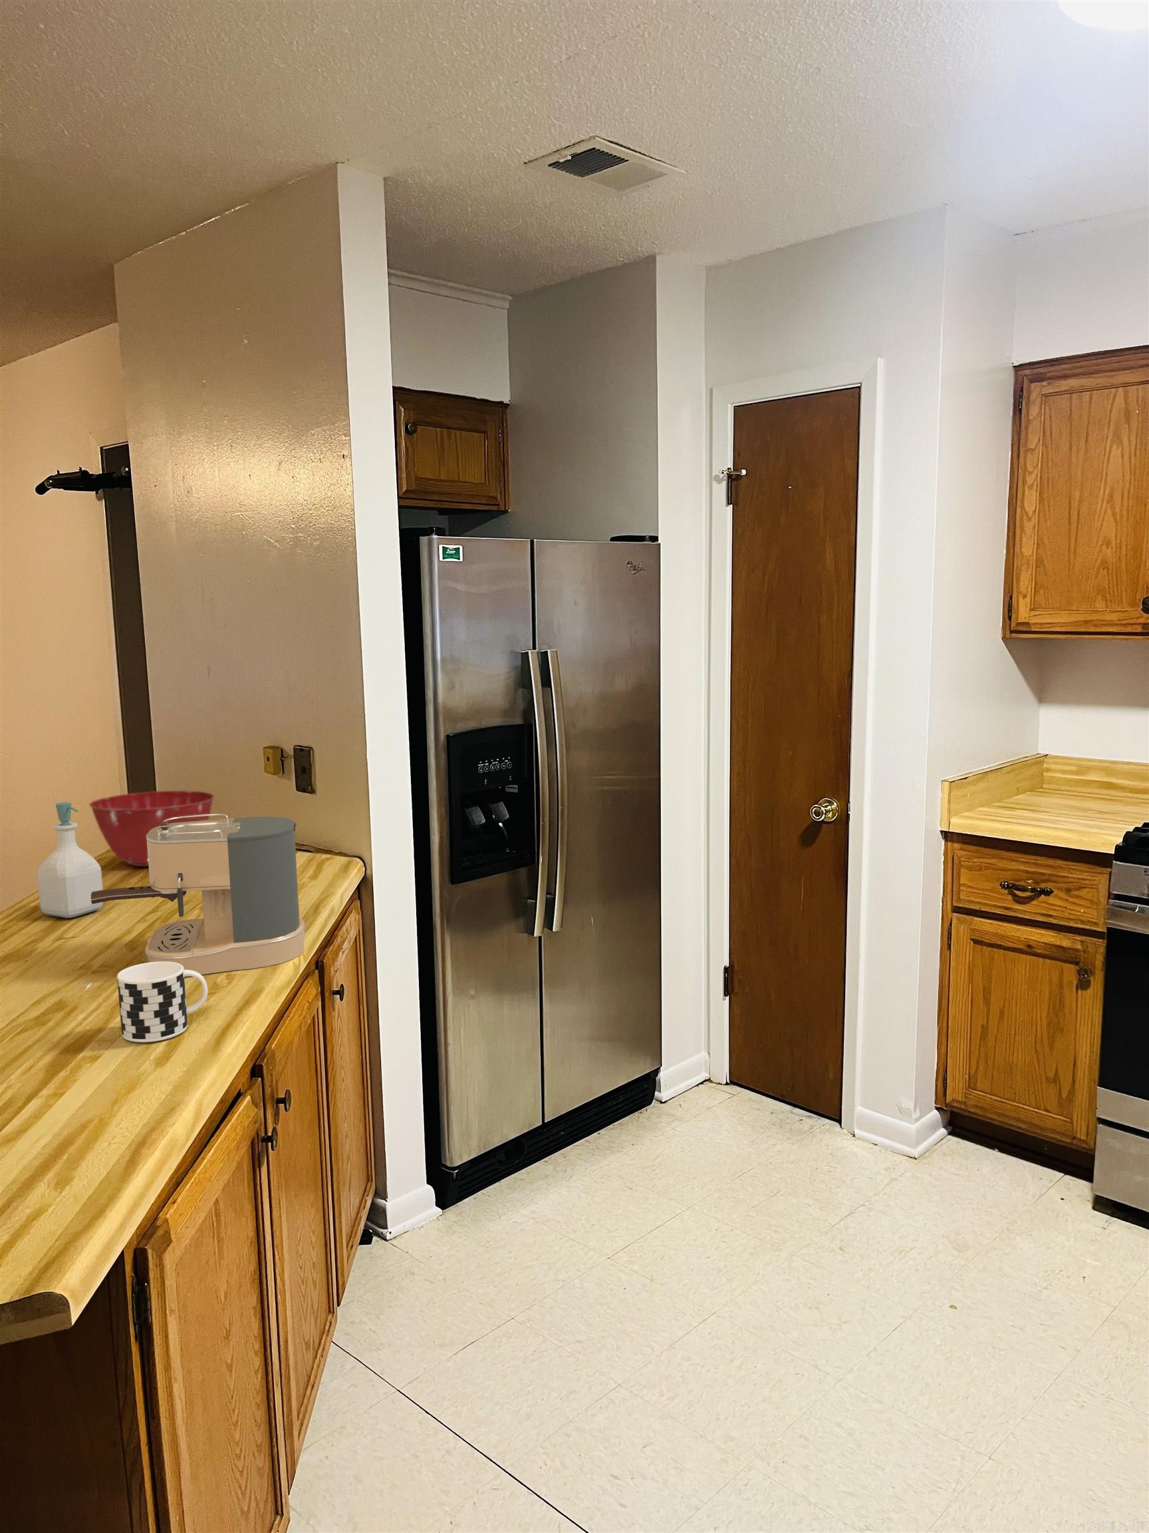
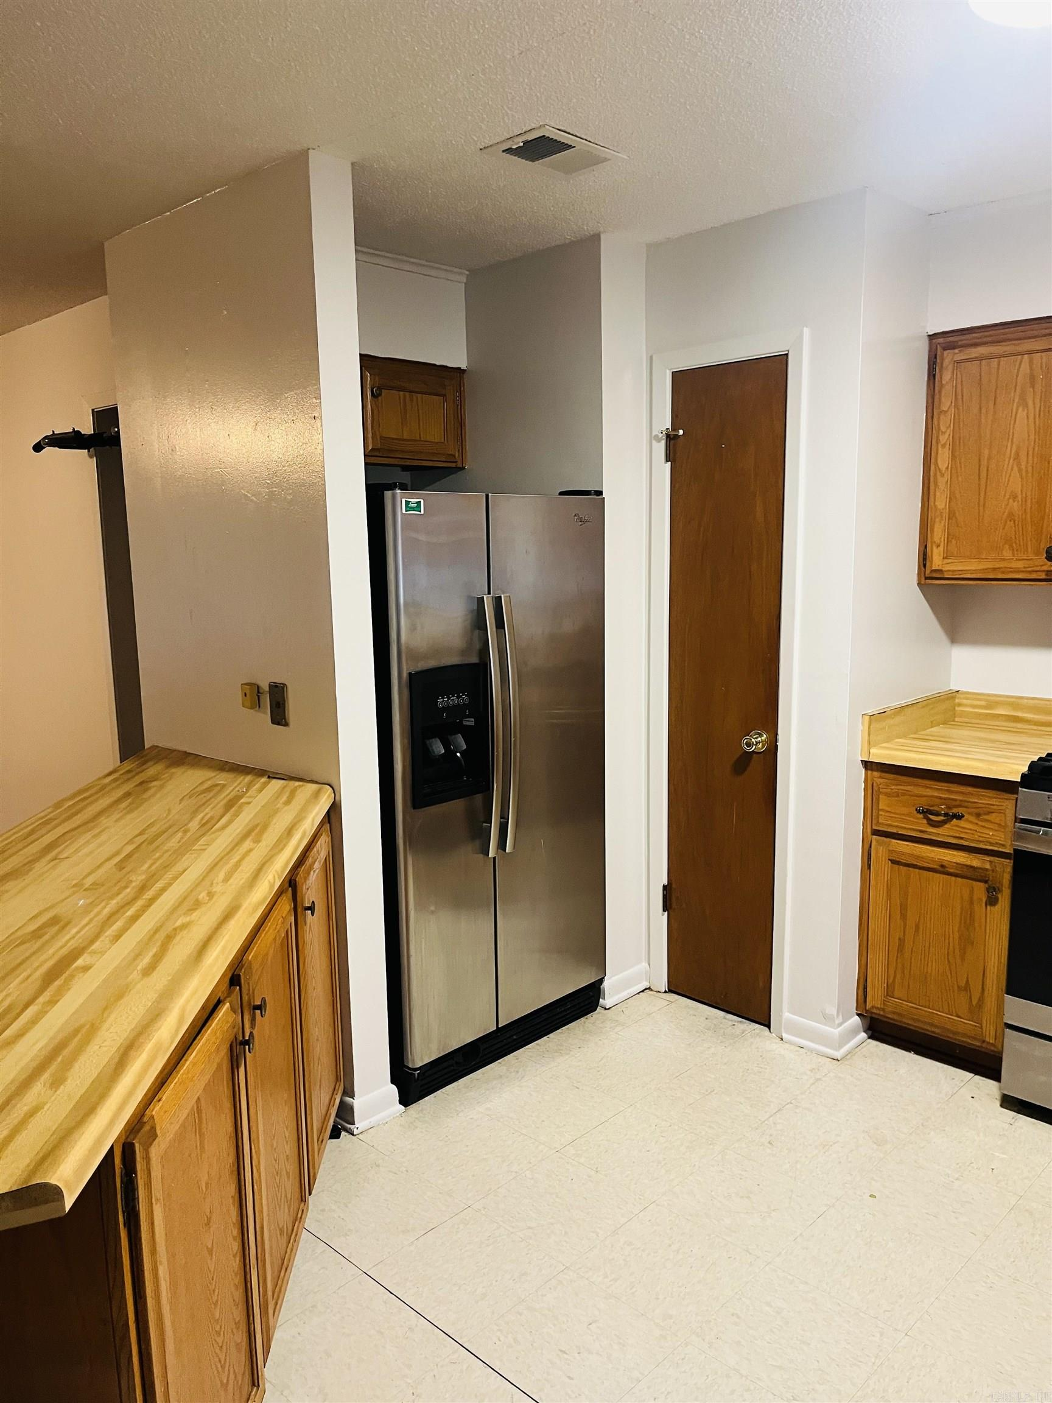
- mixing bowl [88,789,215,867]
- cup [116,962,208,1043]
- coffee maker [91,814,305,978]
- soap bottle [36,802,104,919]
